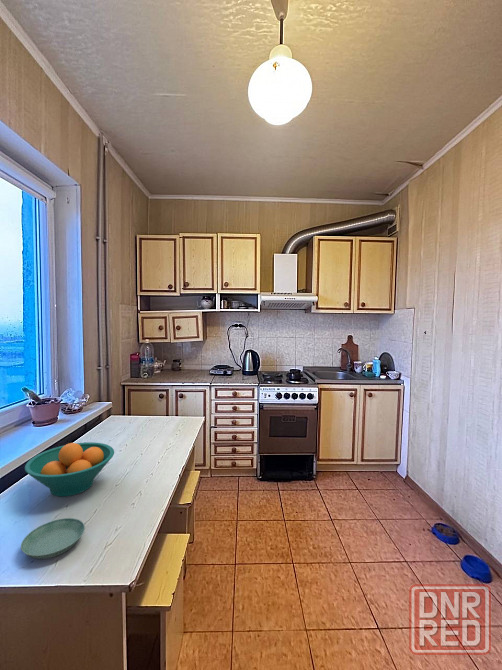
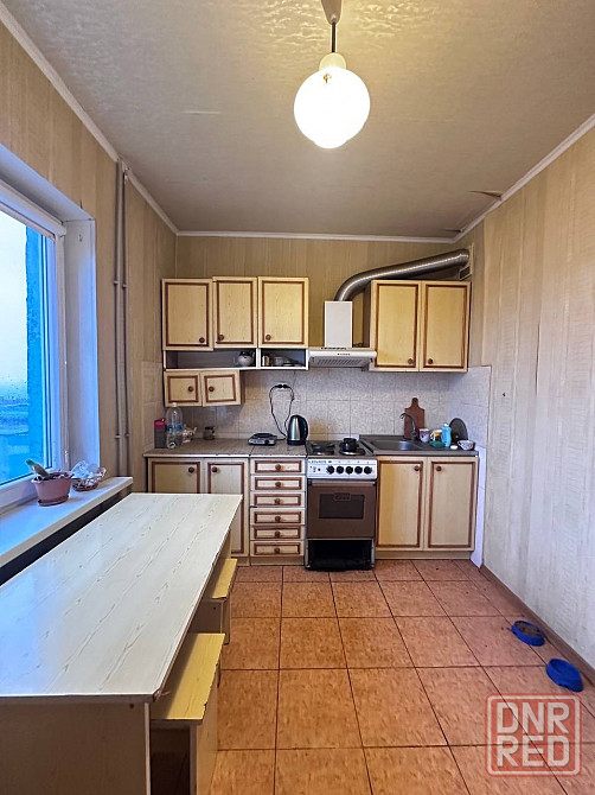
- saucer [20,517,86,560]
- fruit bowl [24,441,115,498]
